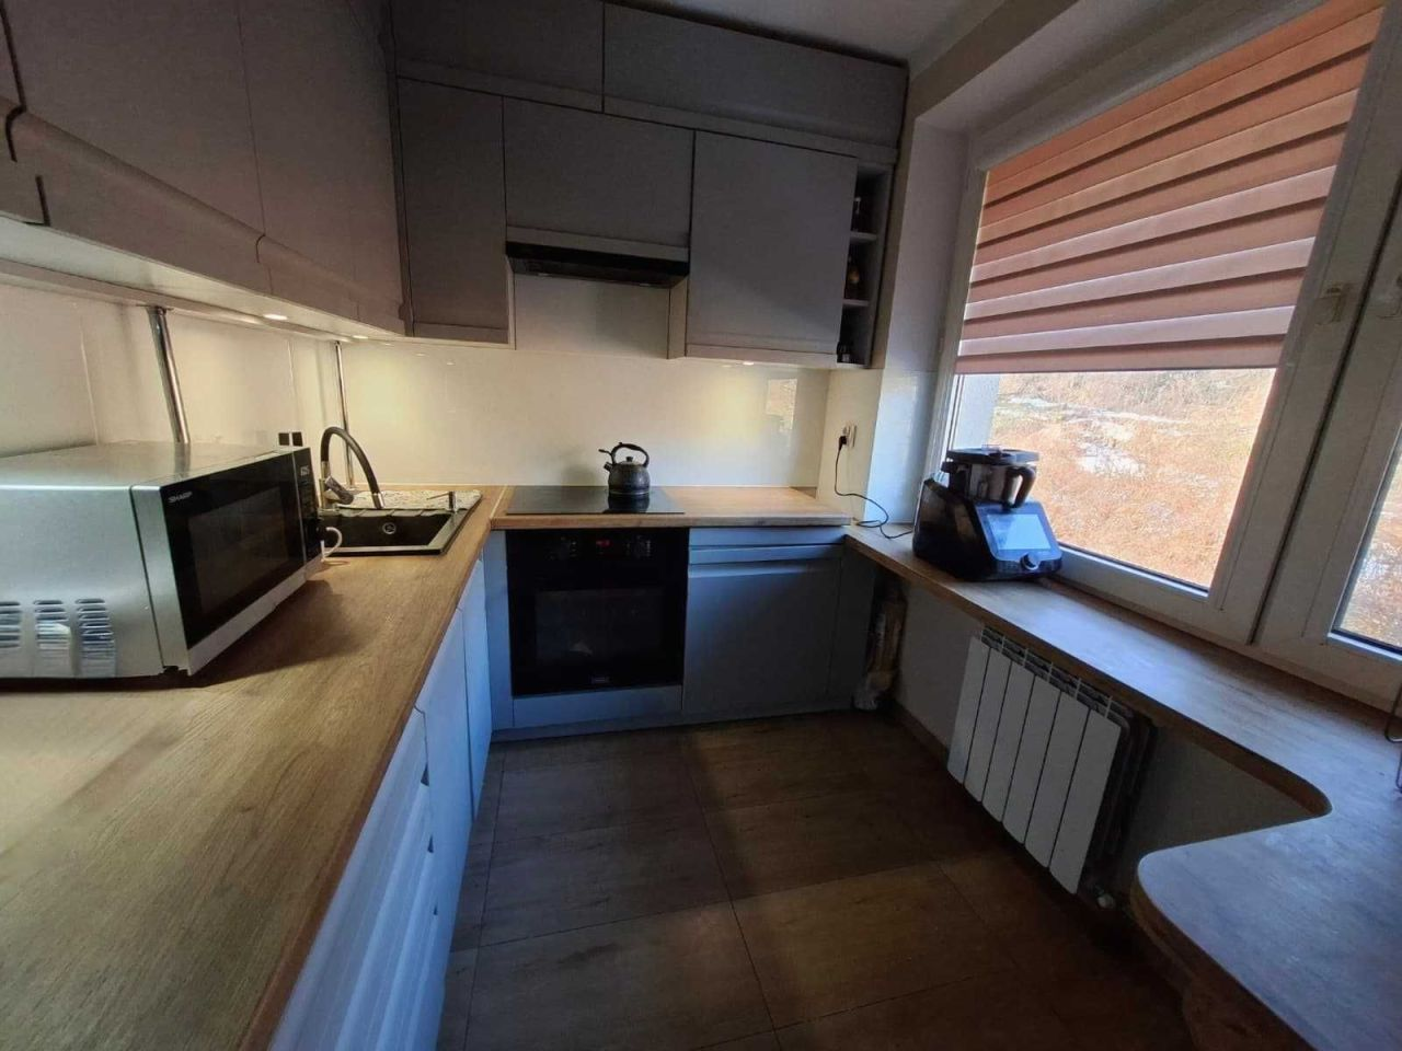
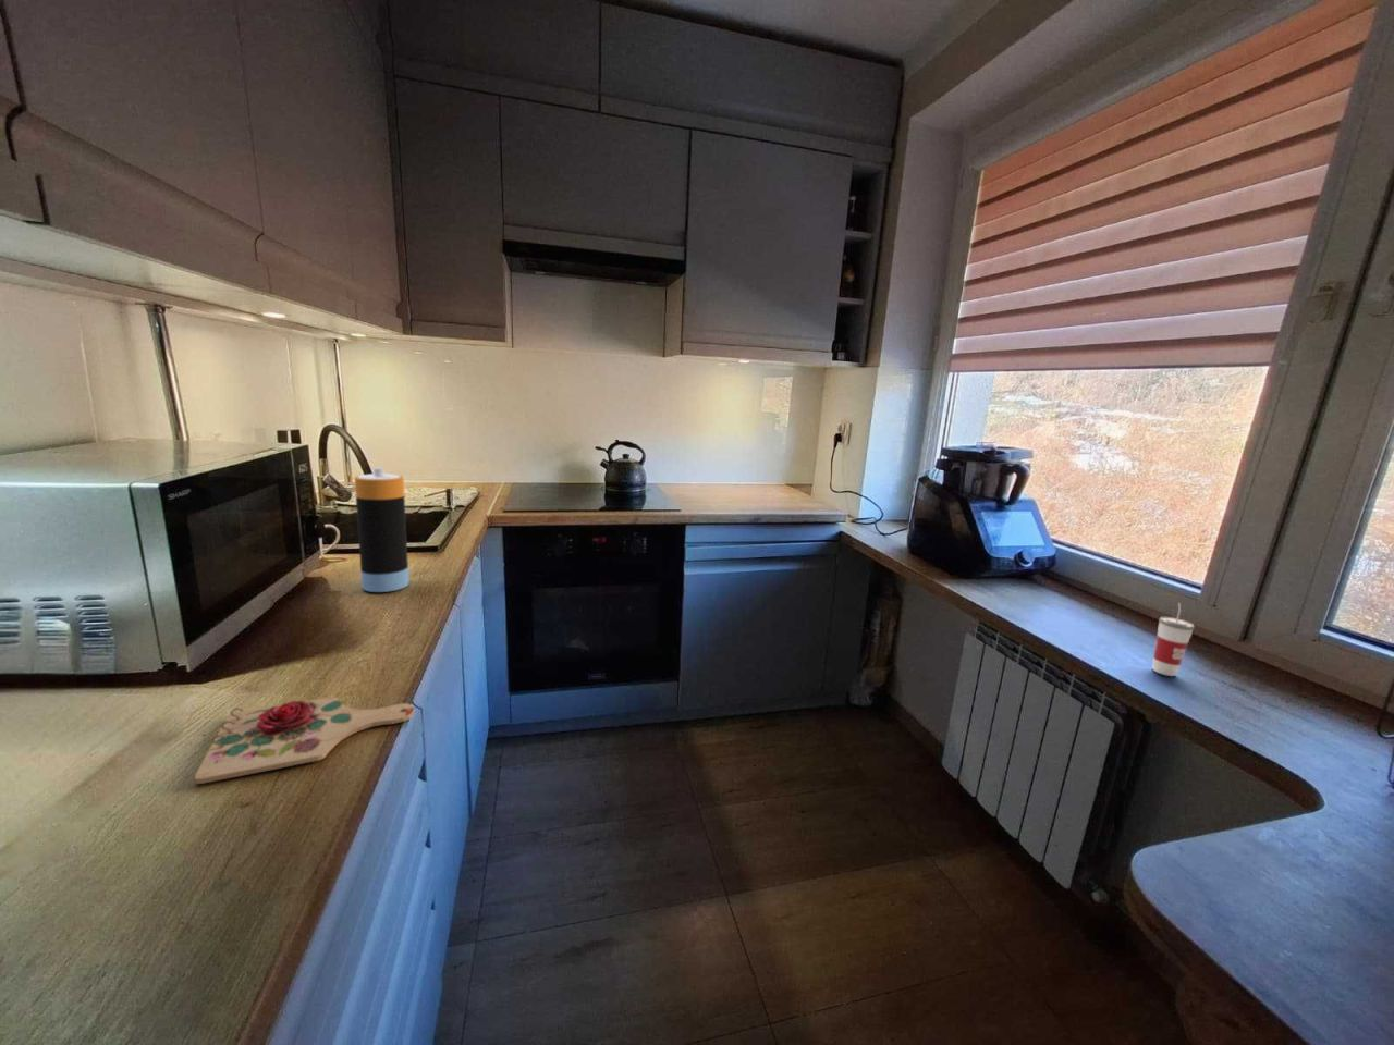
+ cutting board [194,696,415,785]
+ cup [1151,600,1195,677]
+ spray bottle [352,467,411,593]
